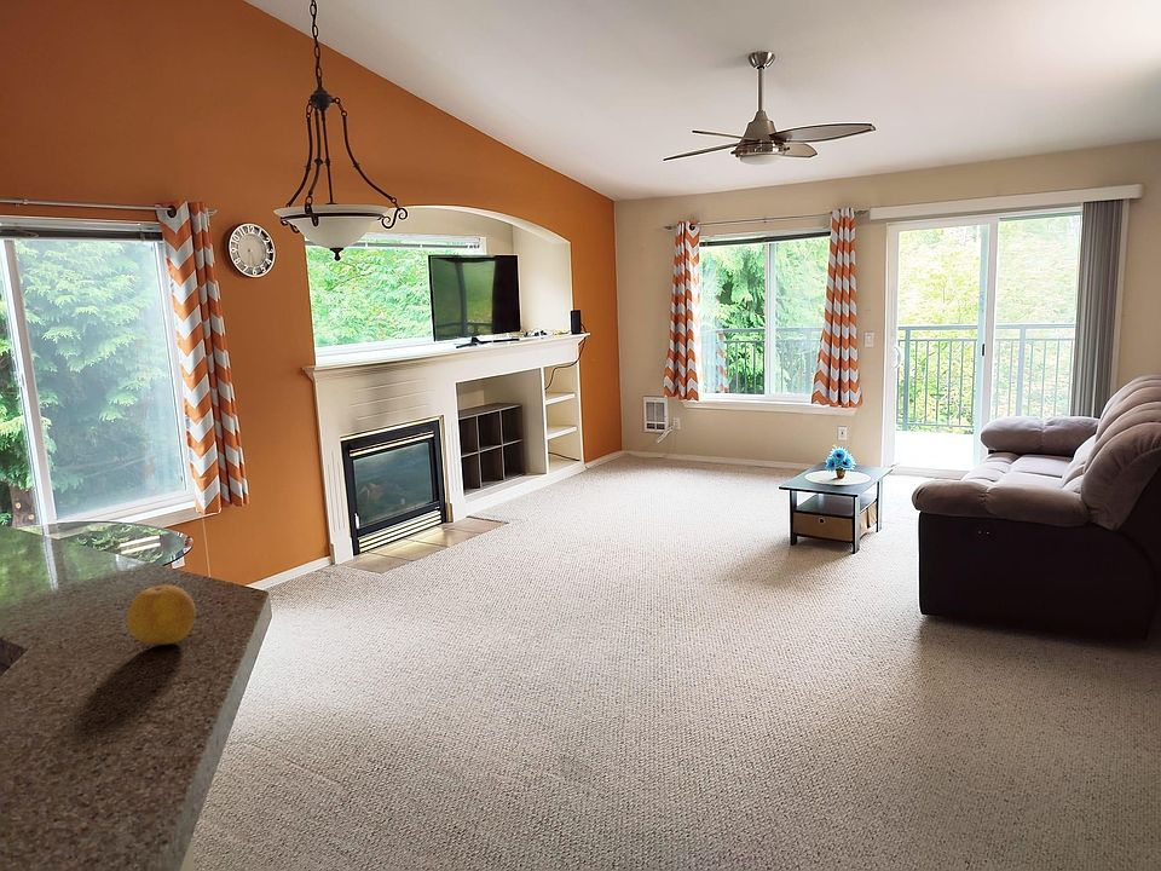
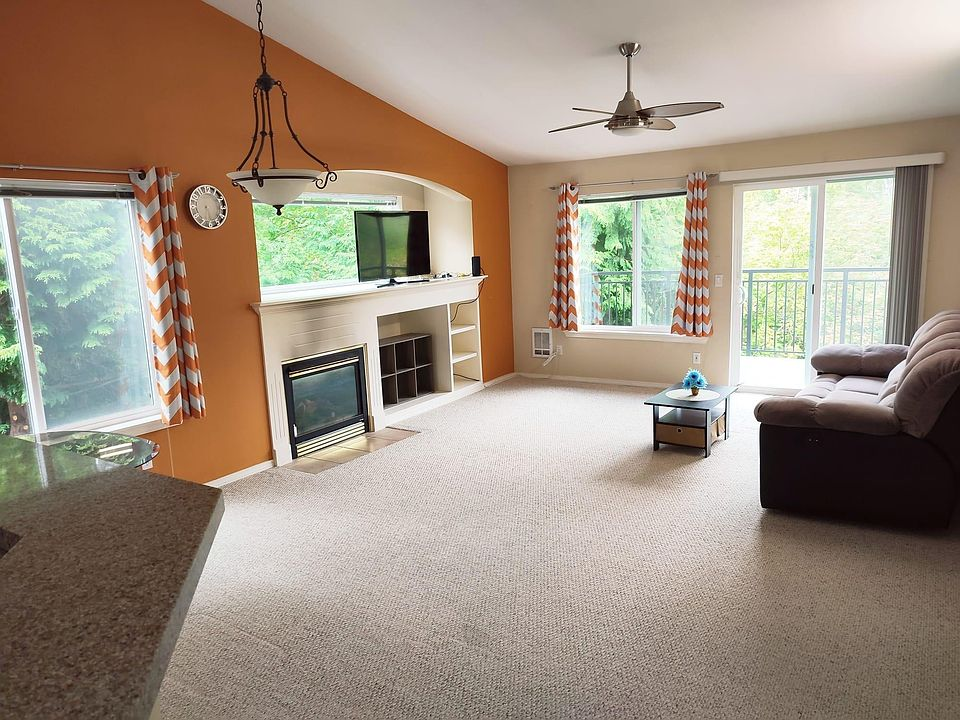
- fruit [126,584,197,646]
